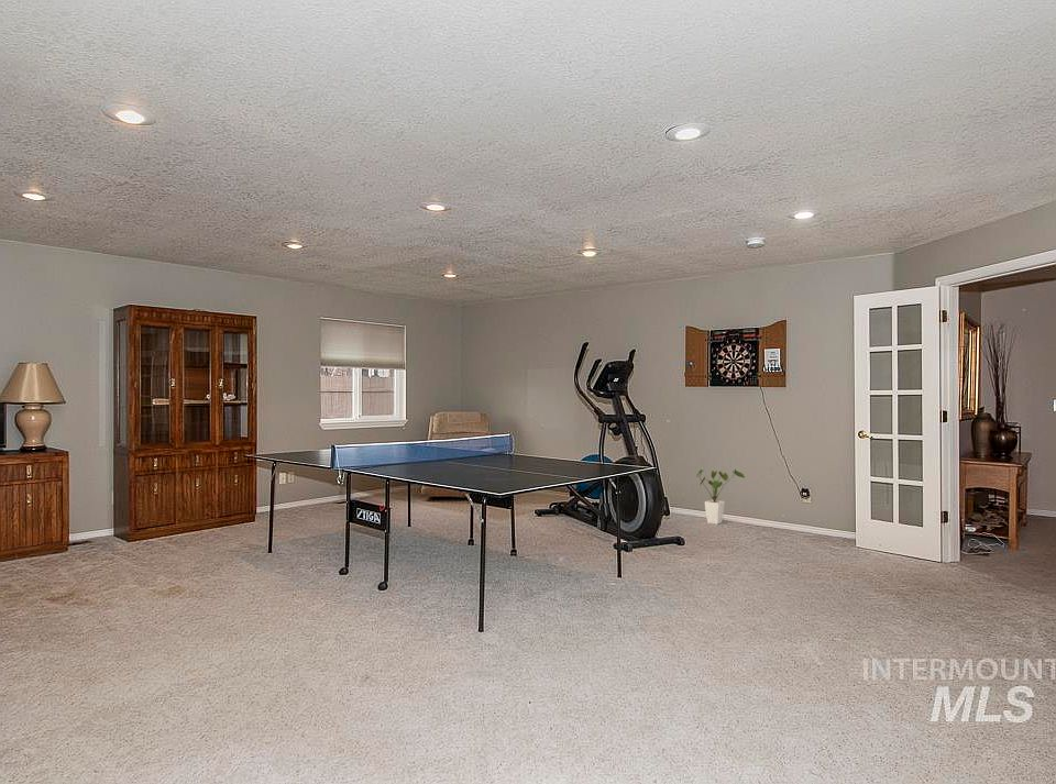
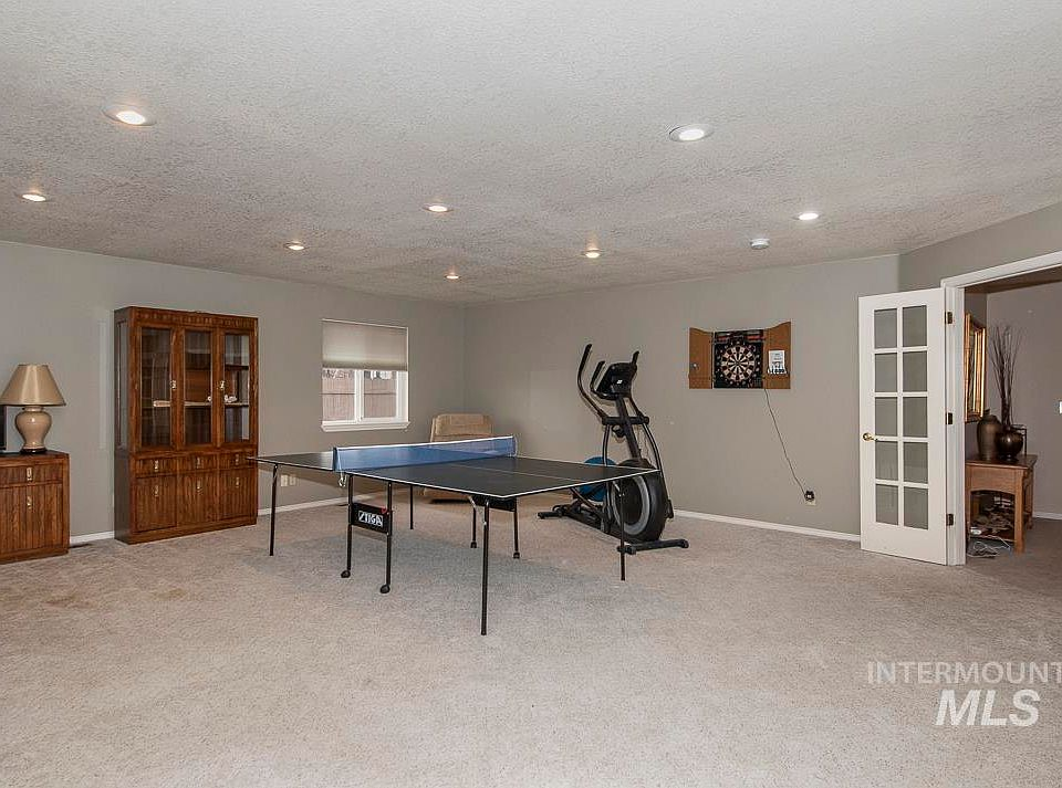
- house plant [695,468,746,526]
